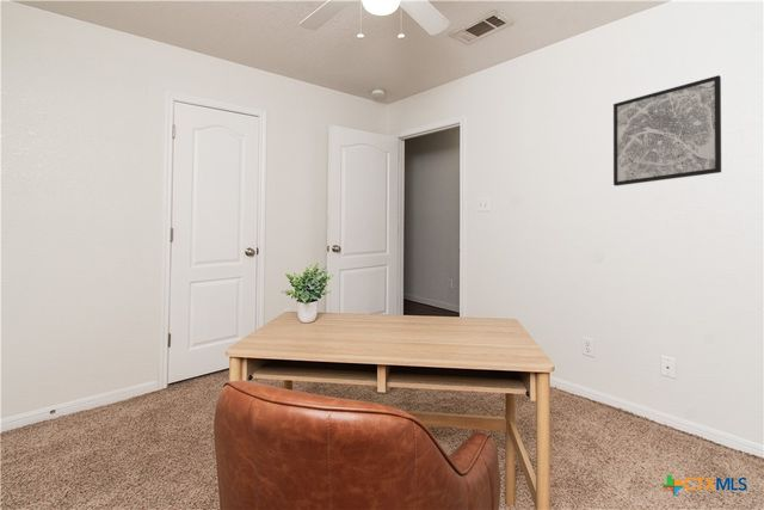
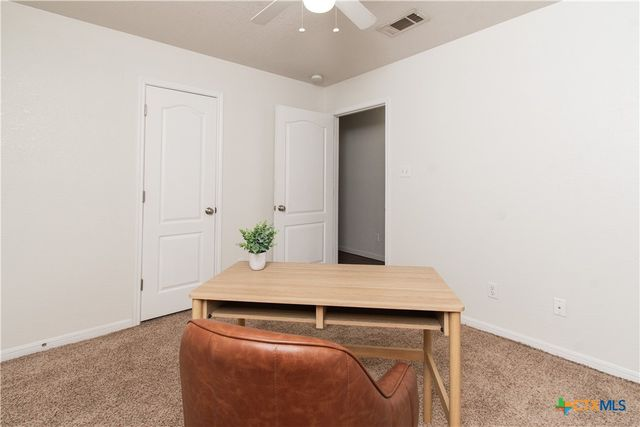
- wall art [612,74,722,188]
